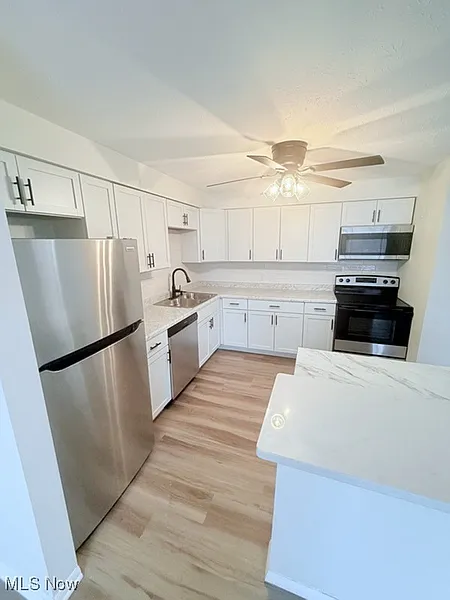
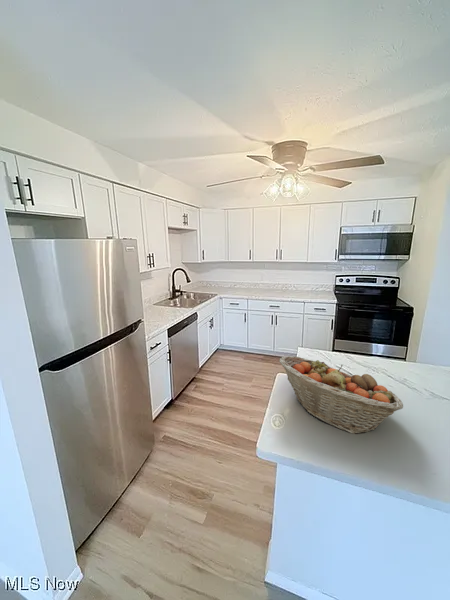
+ fruit basket [278,355,404,435]
